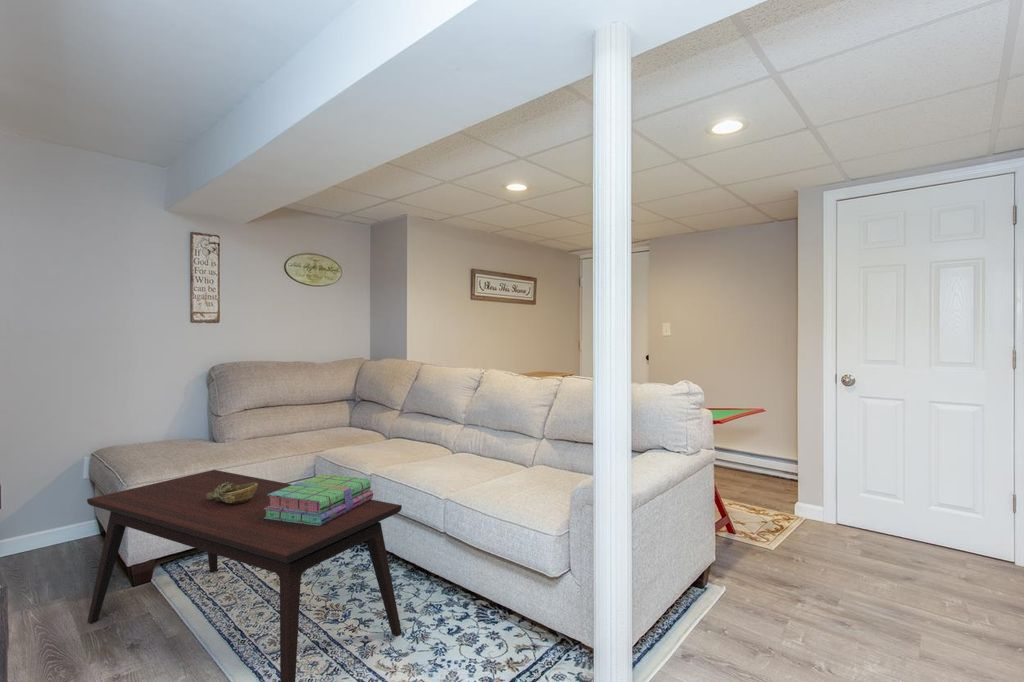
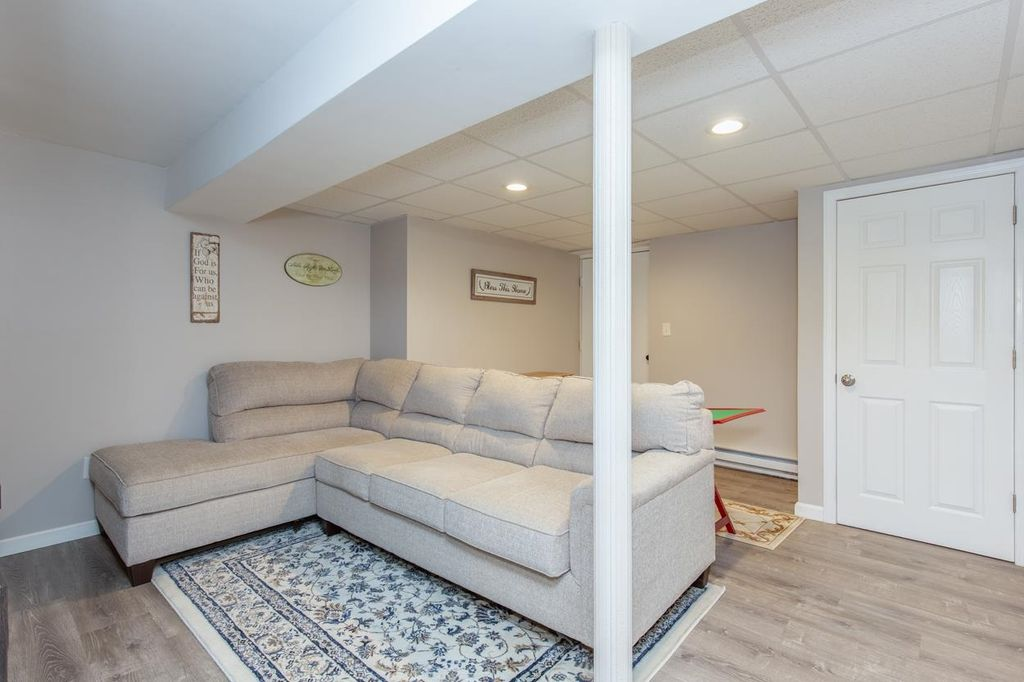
- coffee table [86,469,403,682]
- stack of books [264,473,374,526]
- decorative bowl [206,482,258,504]
